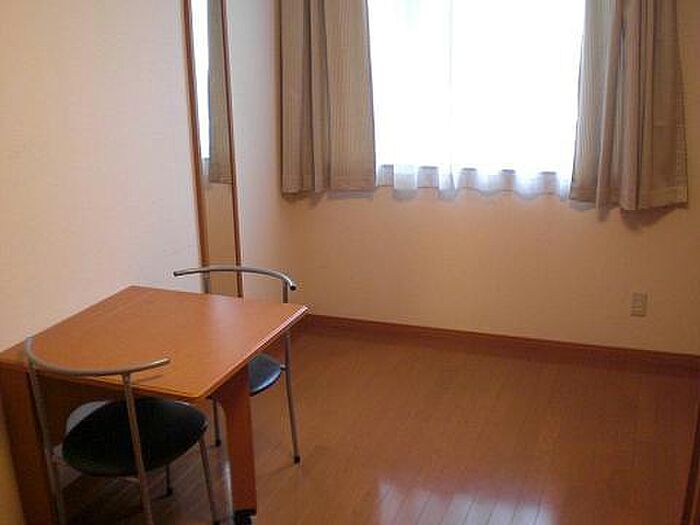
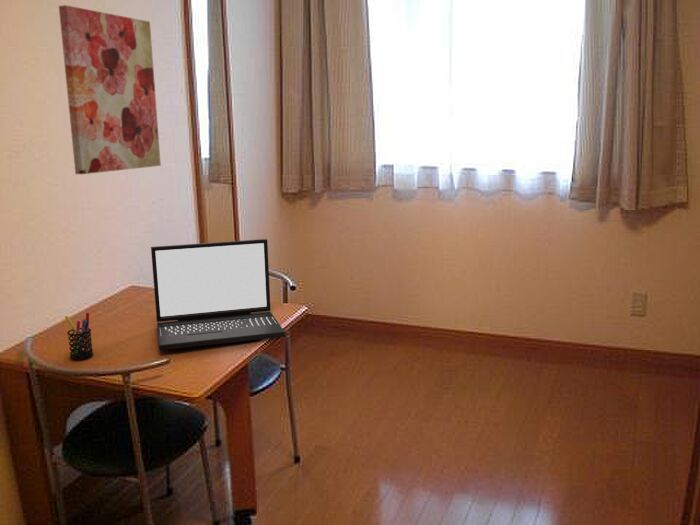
+ wall art [58,4,162,175]
+ pen holder [64,311,94,361]
+ laptop [150,238,286,351]
